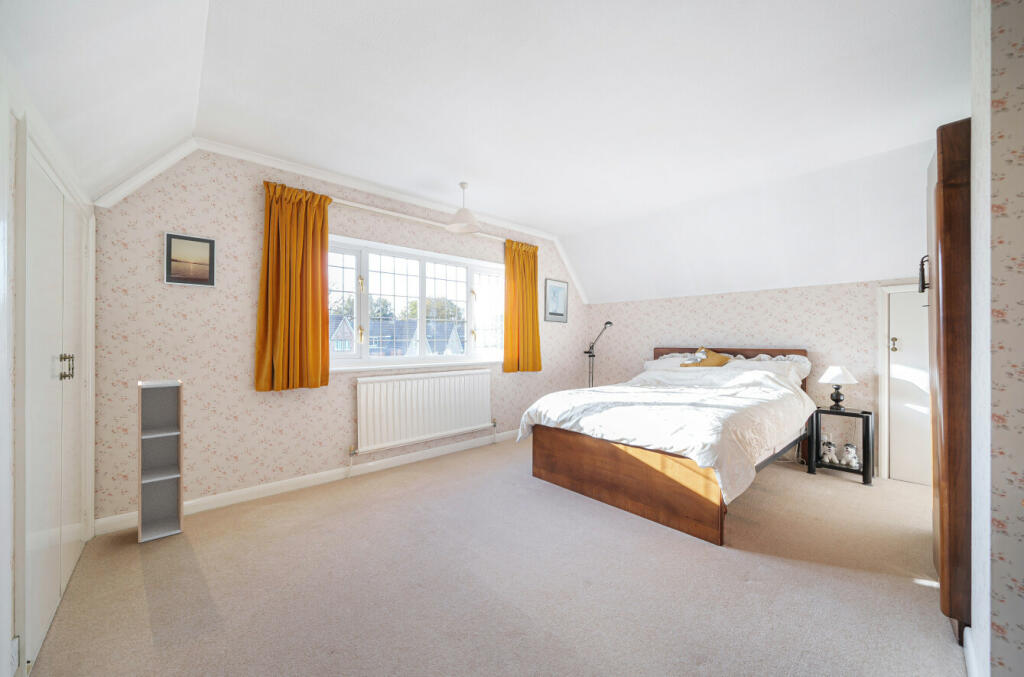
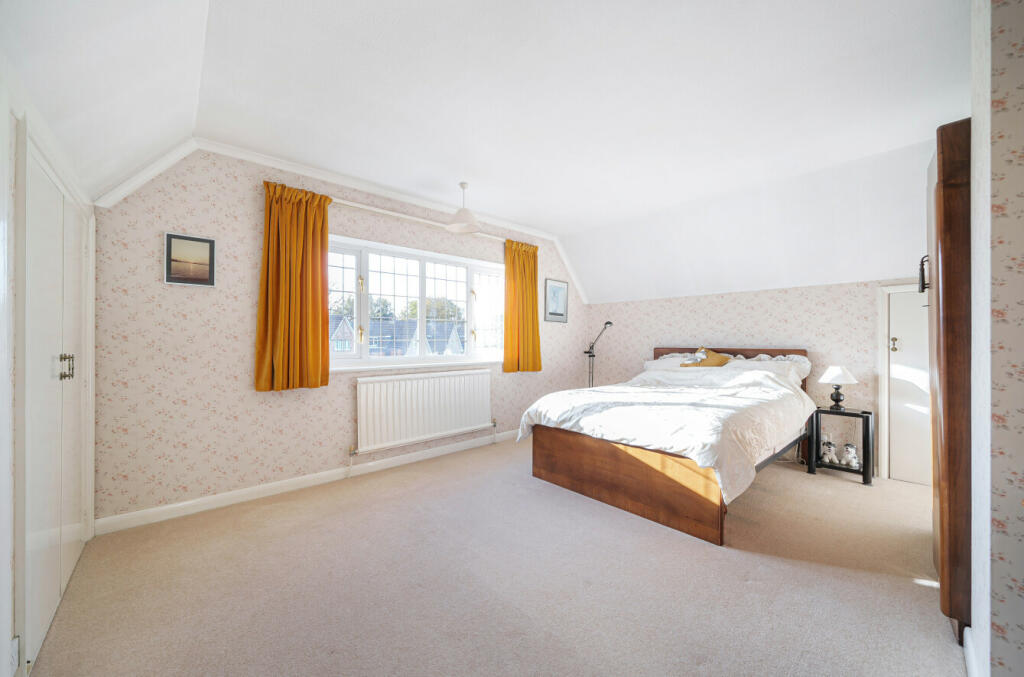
- shelf unit [137,378,184,544]
